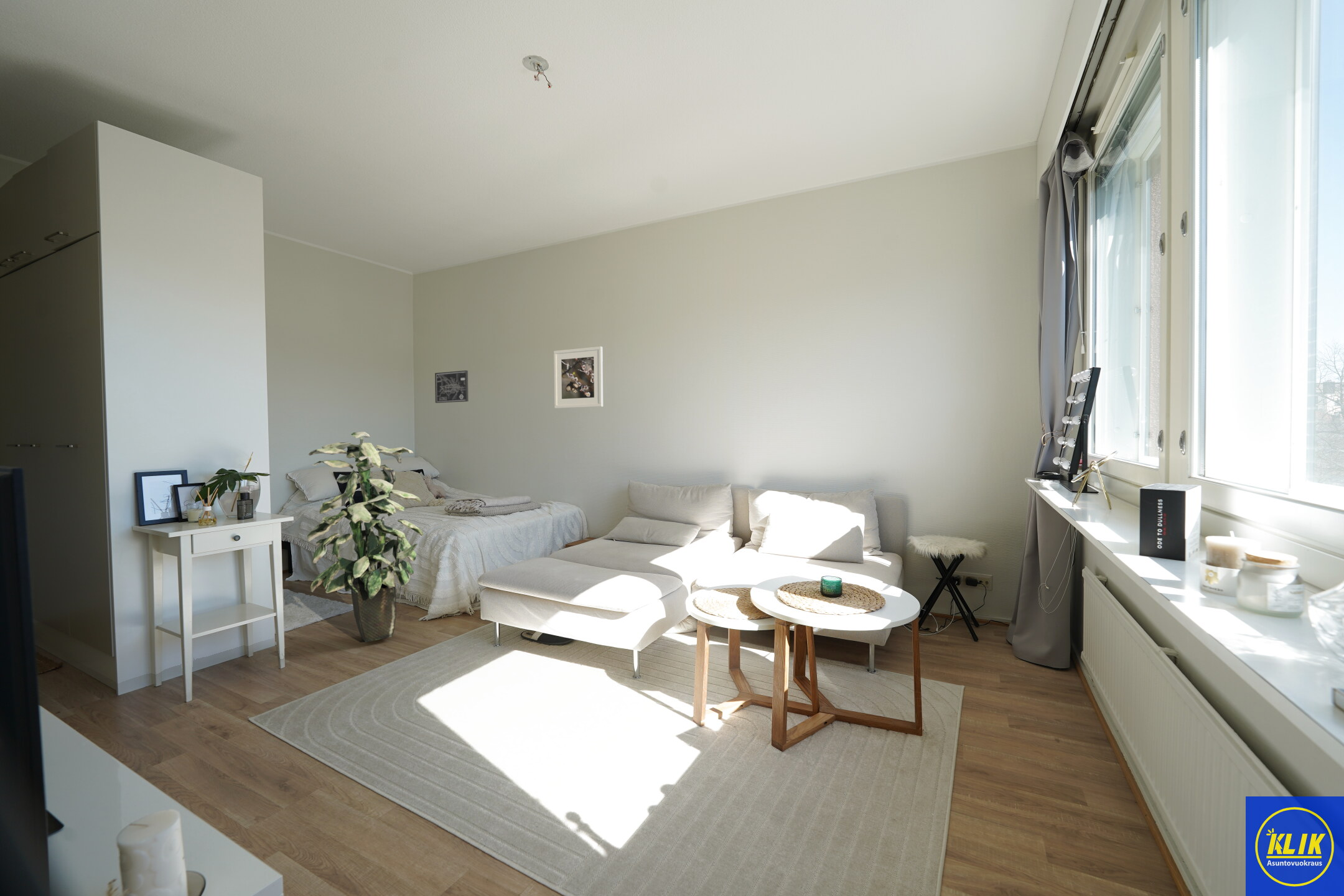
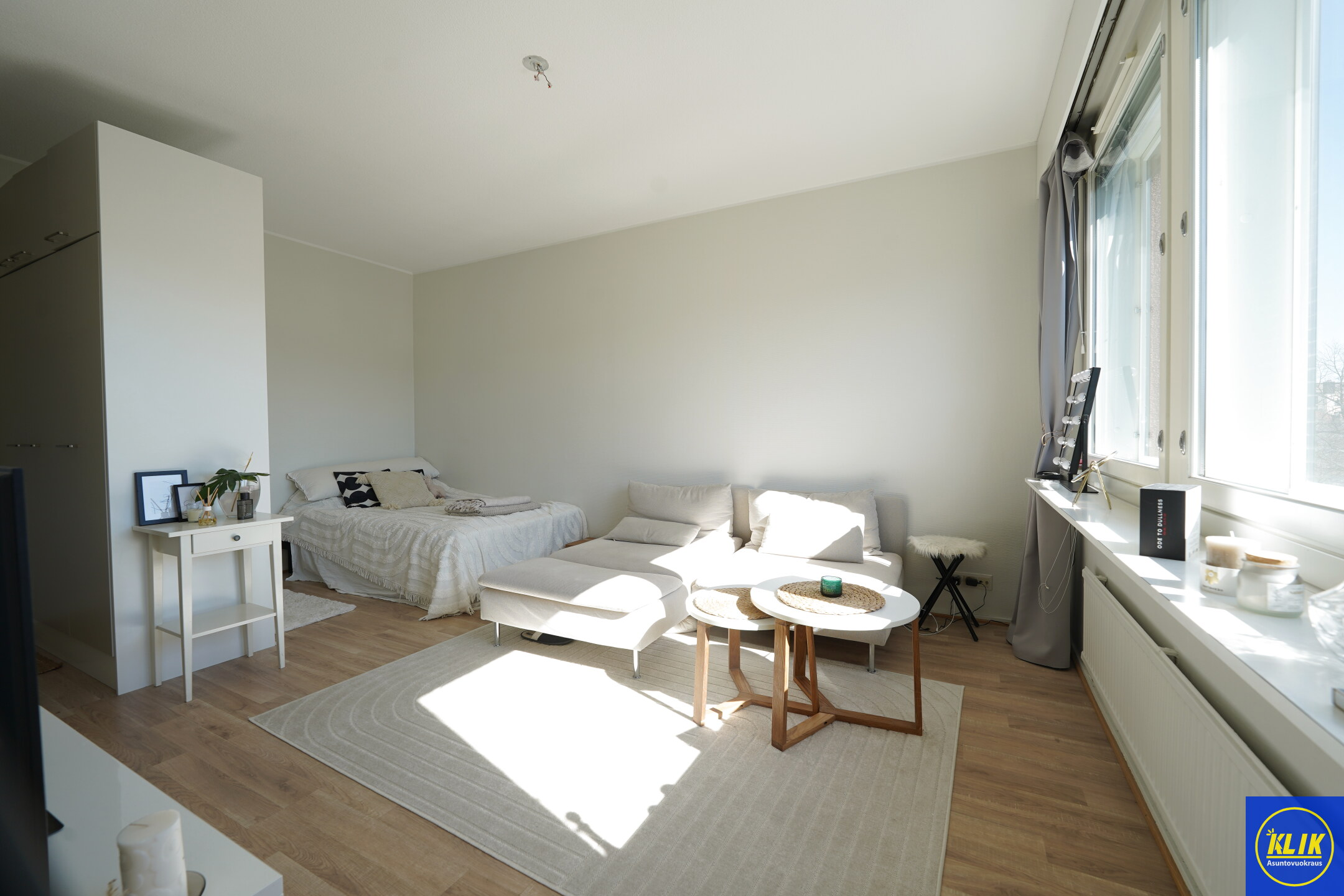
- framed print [553,346,604,409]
- indoor plant [307,431,424,643]
- wall art [434,370,469,404]
